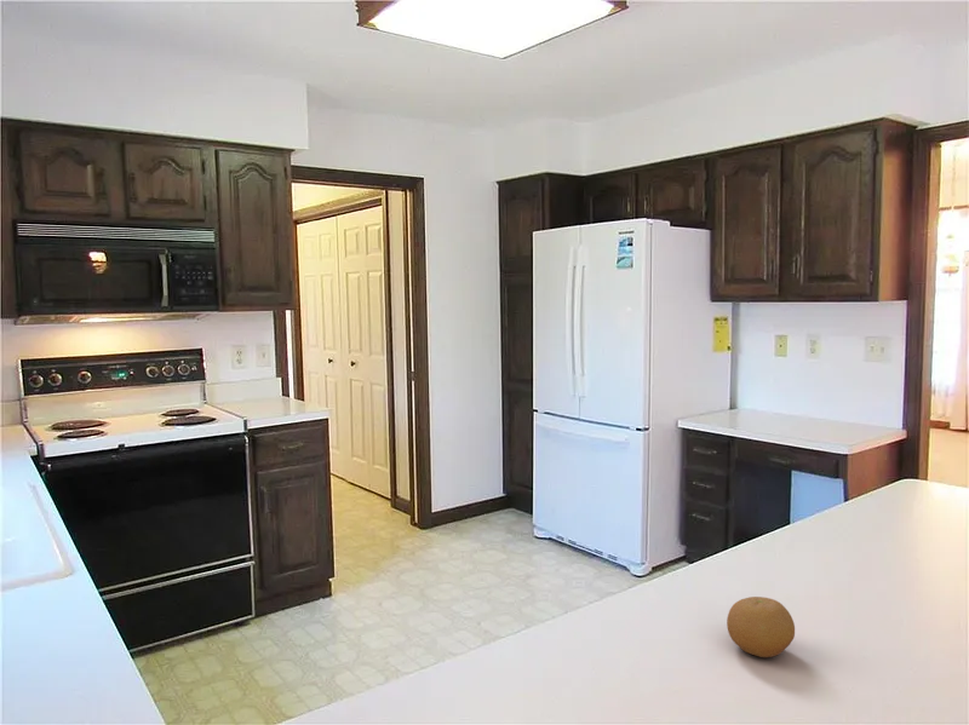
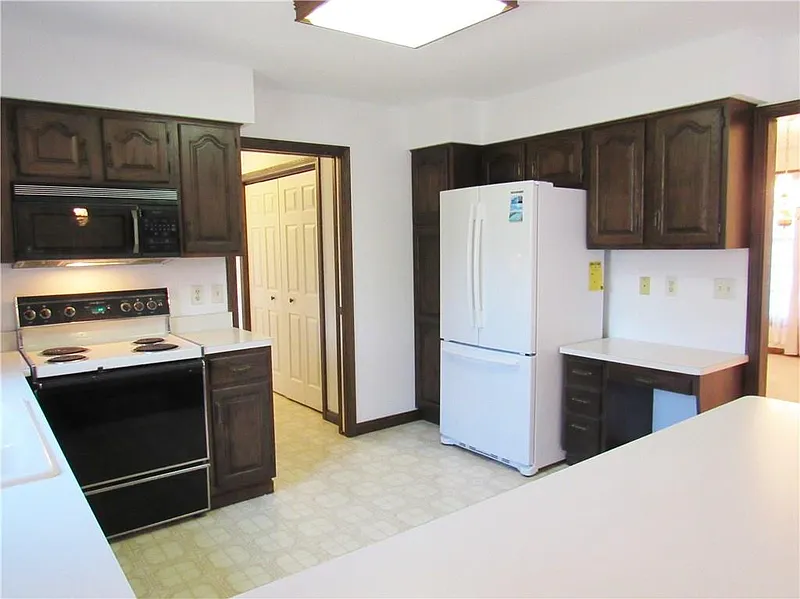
- fruit [726,595,796,658]
